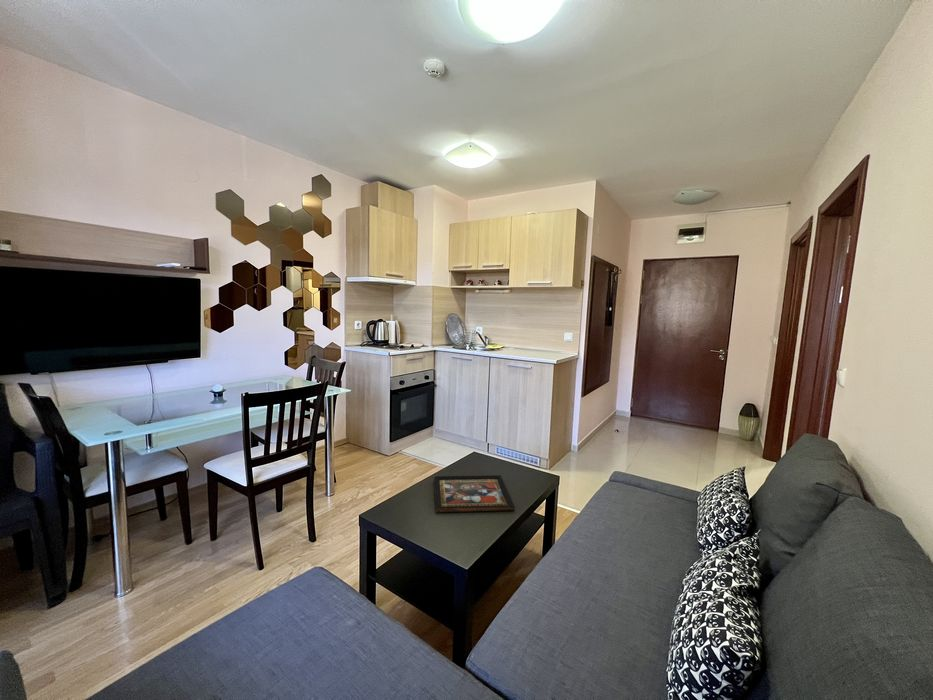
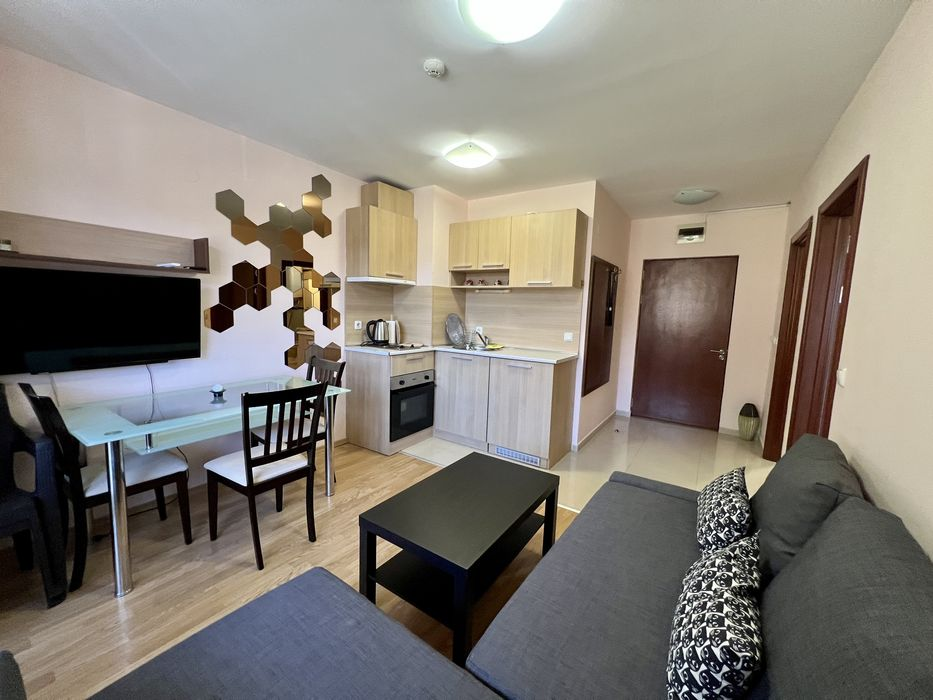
- decorative tray [433,474,516,513]
